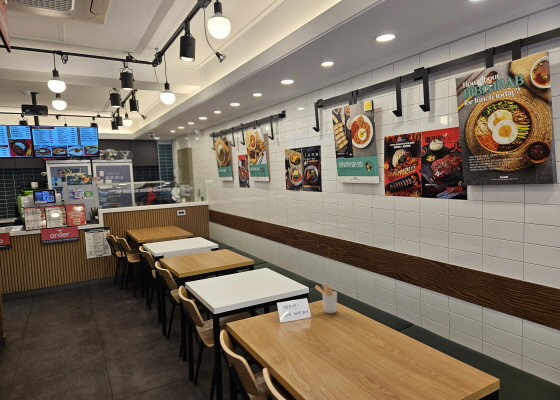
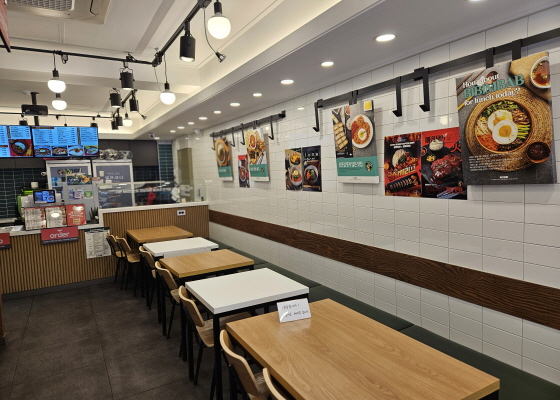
- utensil holder [314,284,338,314]
